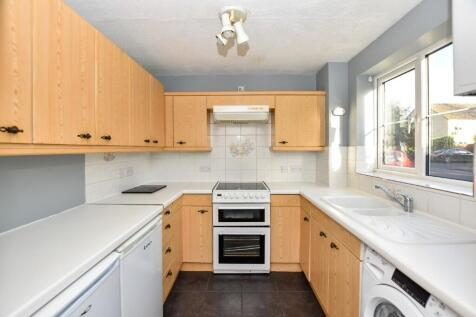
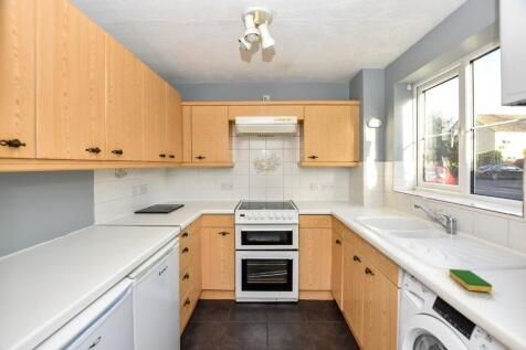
+ dish sponge [449,268,493,293]
